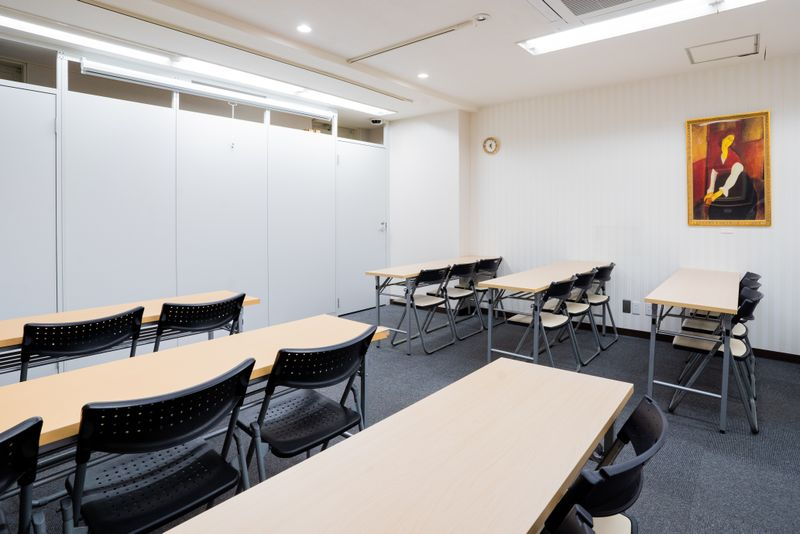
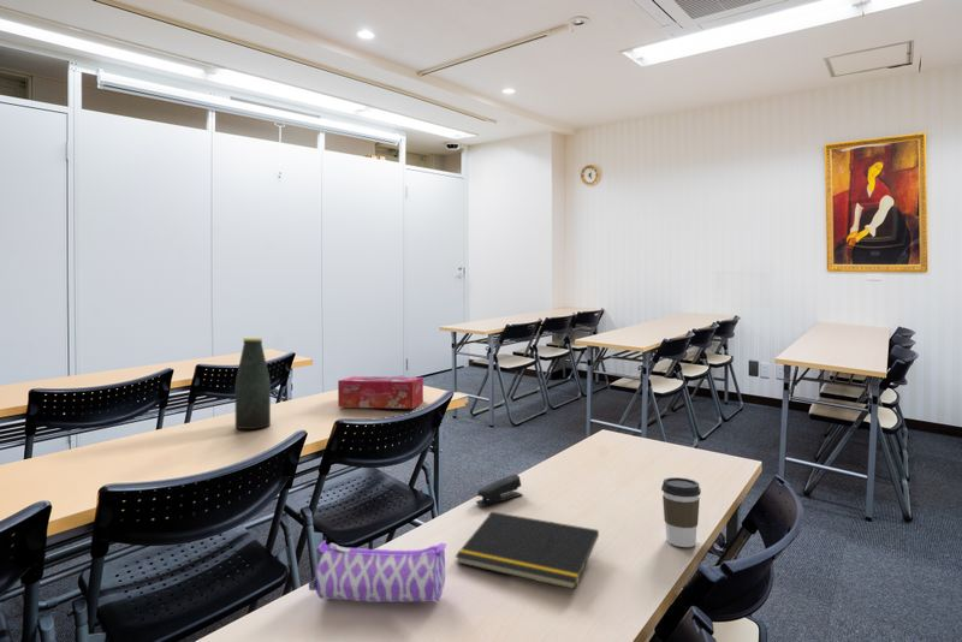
+ coffee cup [660,476,702,548]
+ bottle [234,337,272,430]
+ stapler [475,474,523,506]
+ tissue box [337,375,424,410]
+ pencil case [308,539,447,604]
+ notepad [455,511,600,590]
